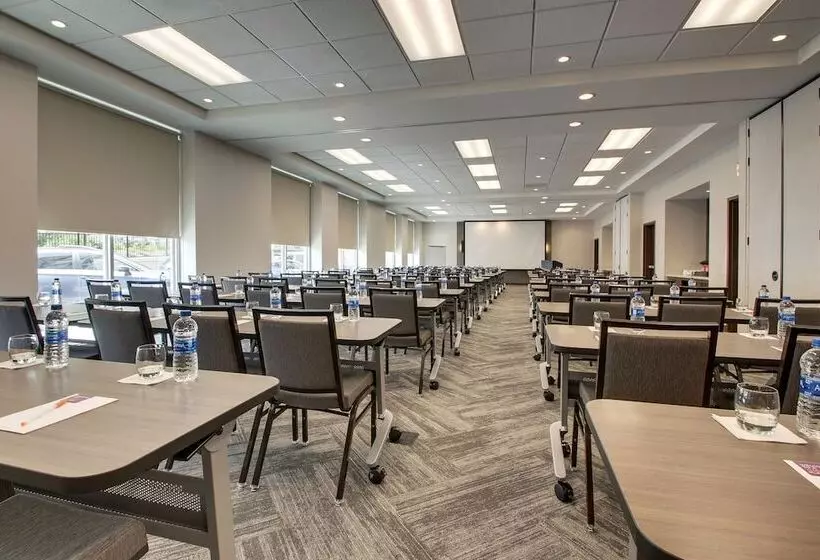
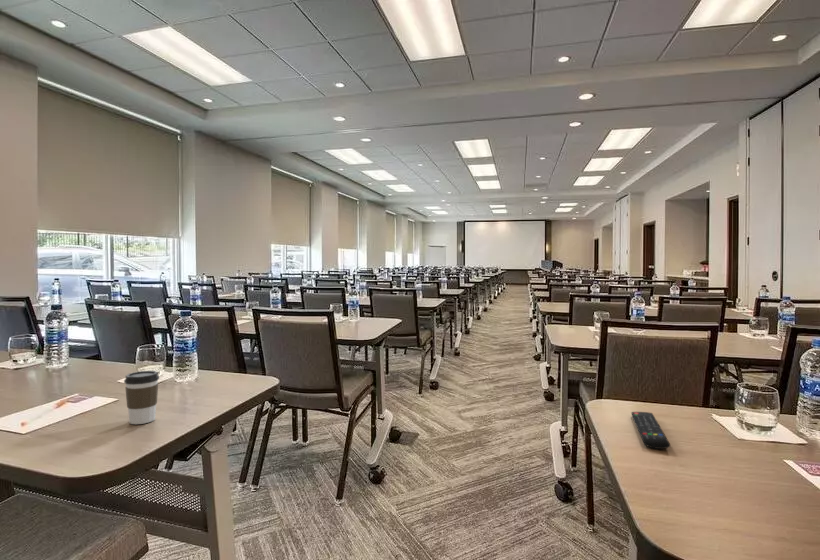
+ remote control [630,411,671,450]
+ coffee cup [123,370,160,425]
